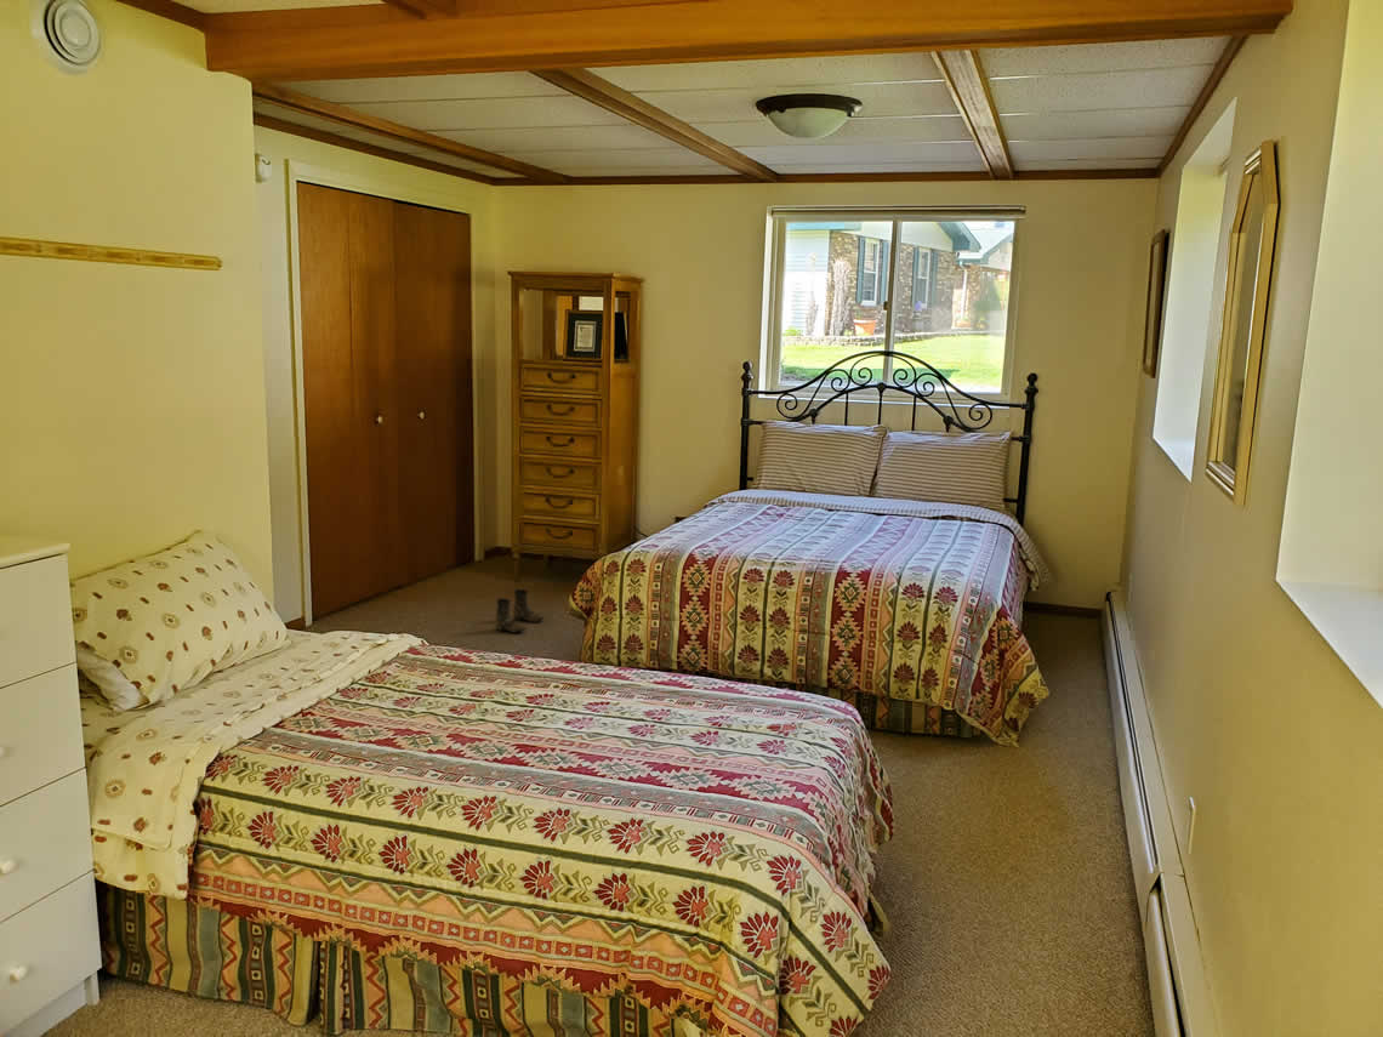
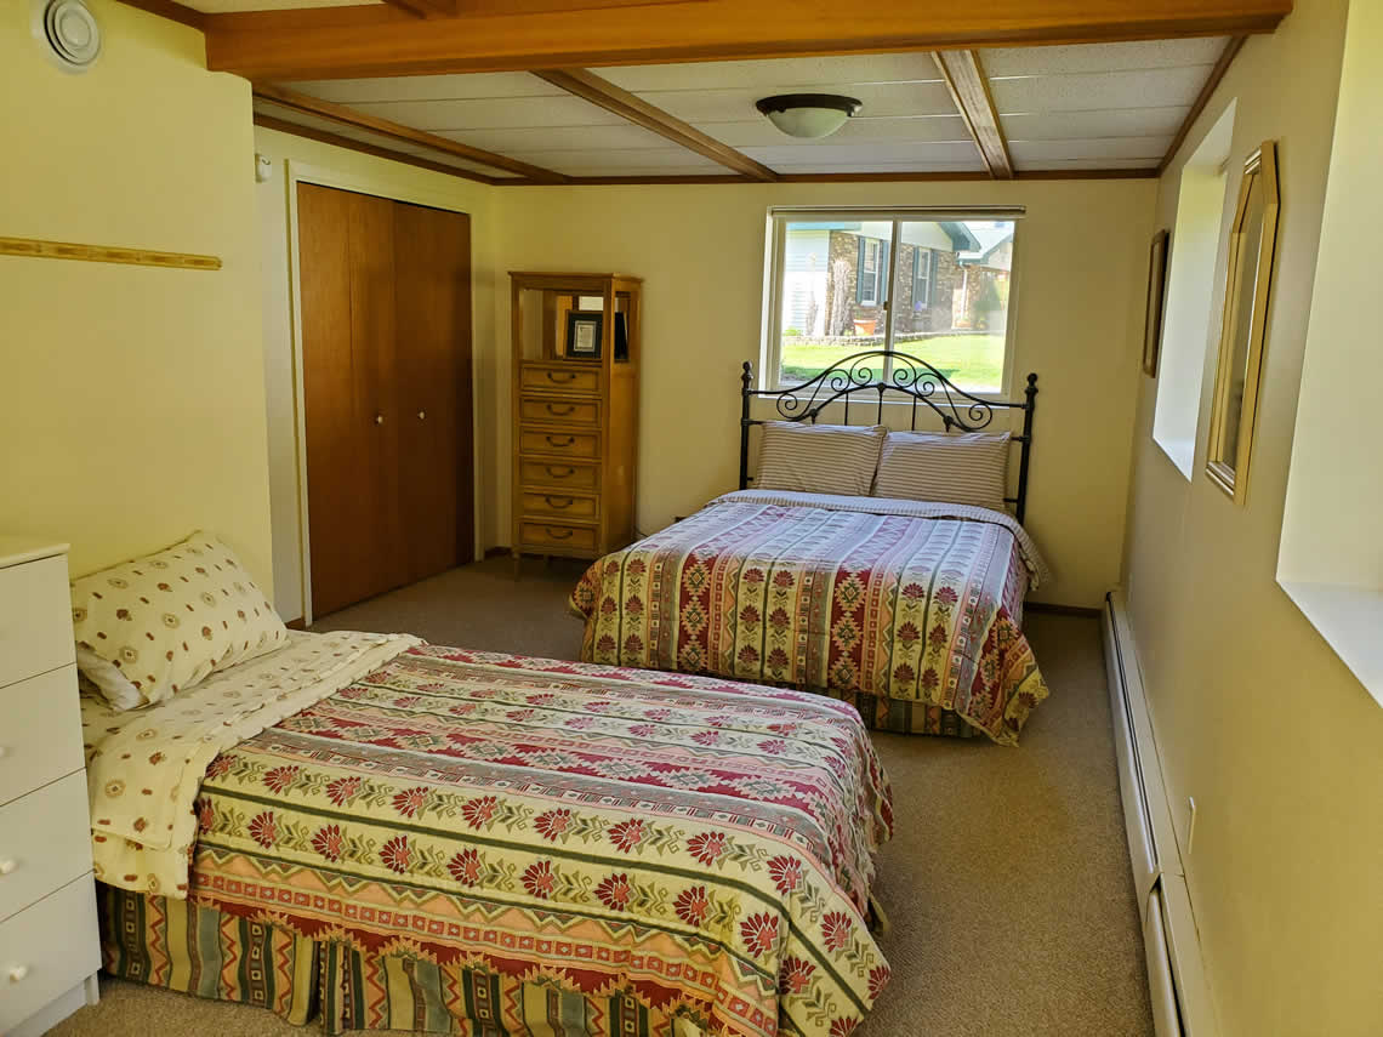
- boots [494,588,545,634]
